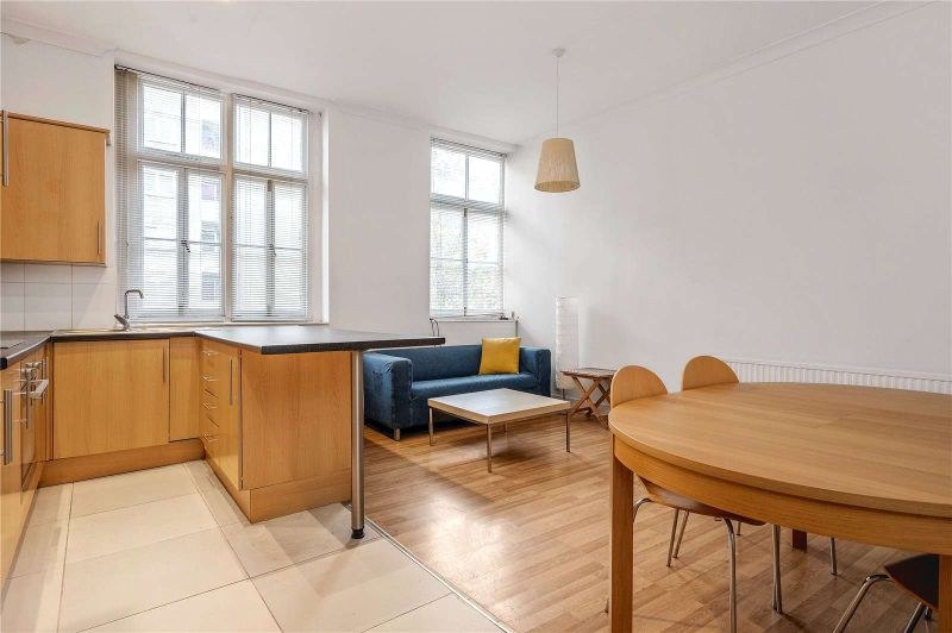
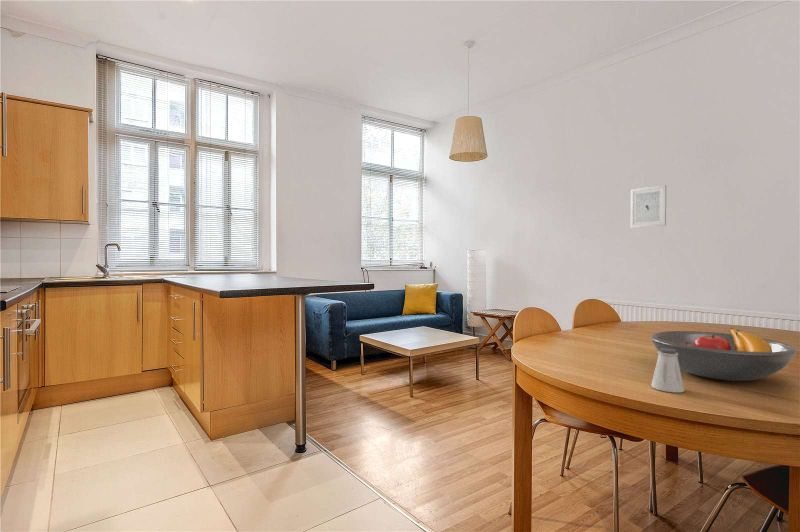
+ saltshaker [650,348,685,393]
+ fruit bowl [649,327,799,382]
+ wall art [630,184,667,229]
